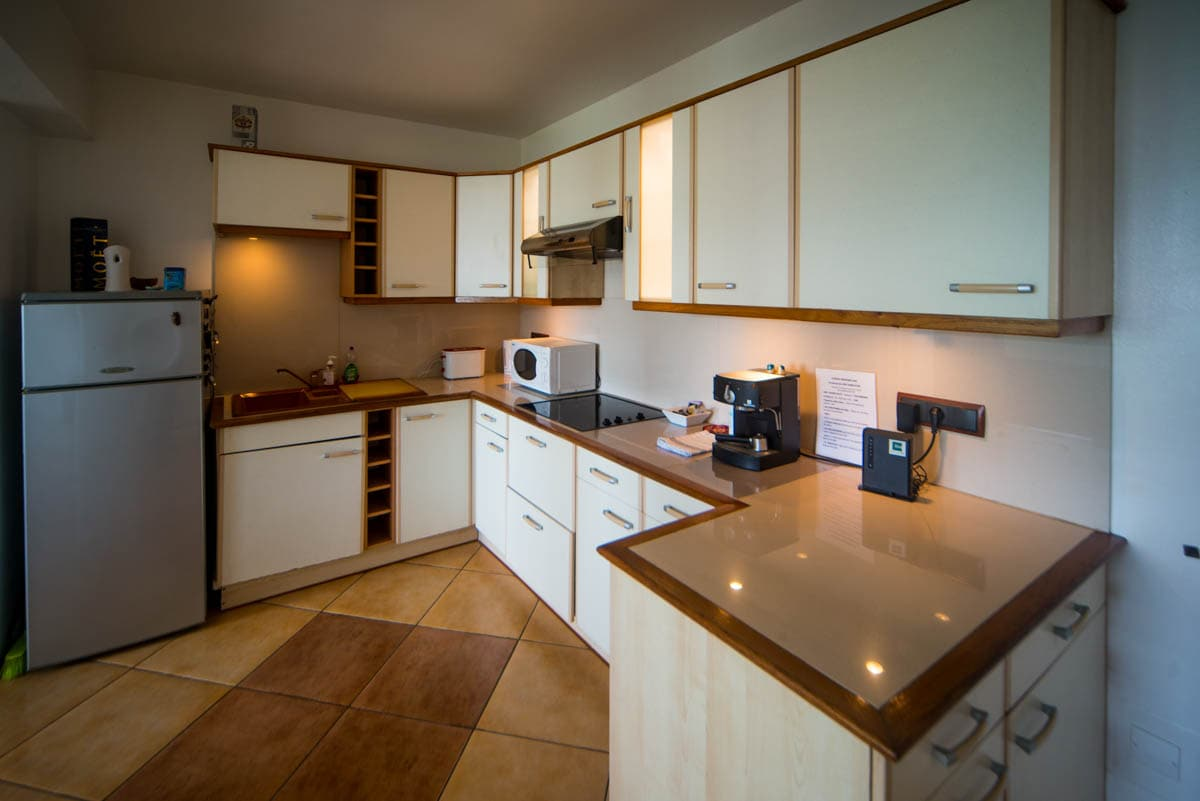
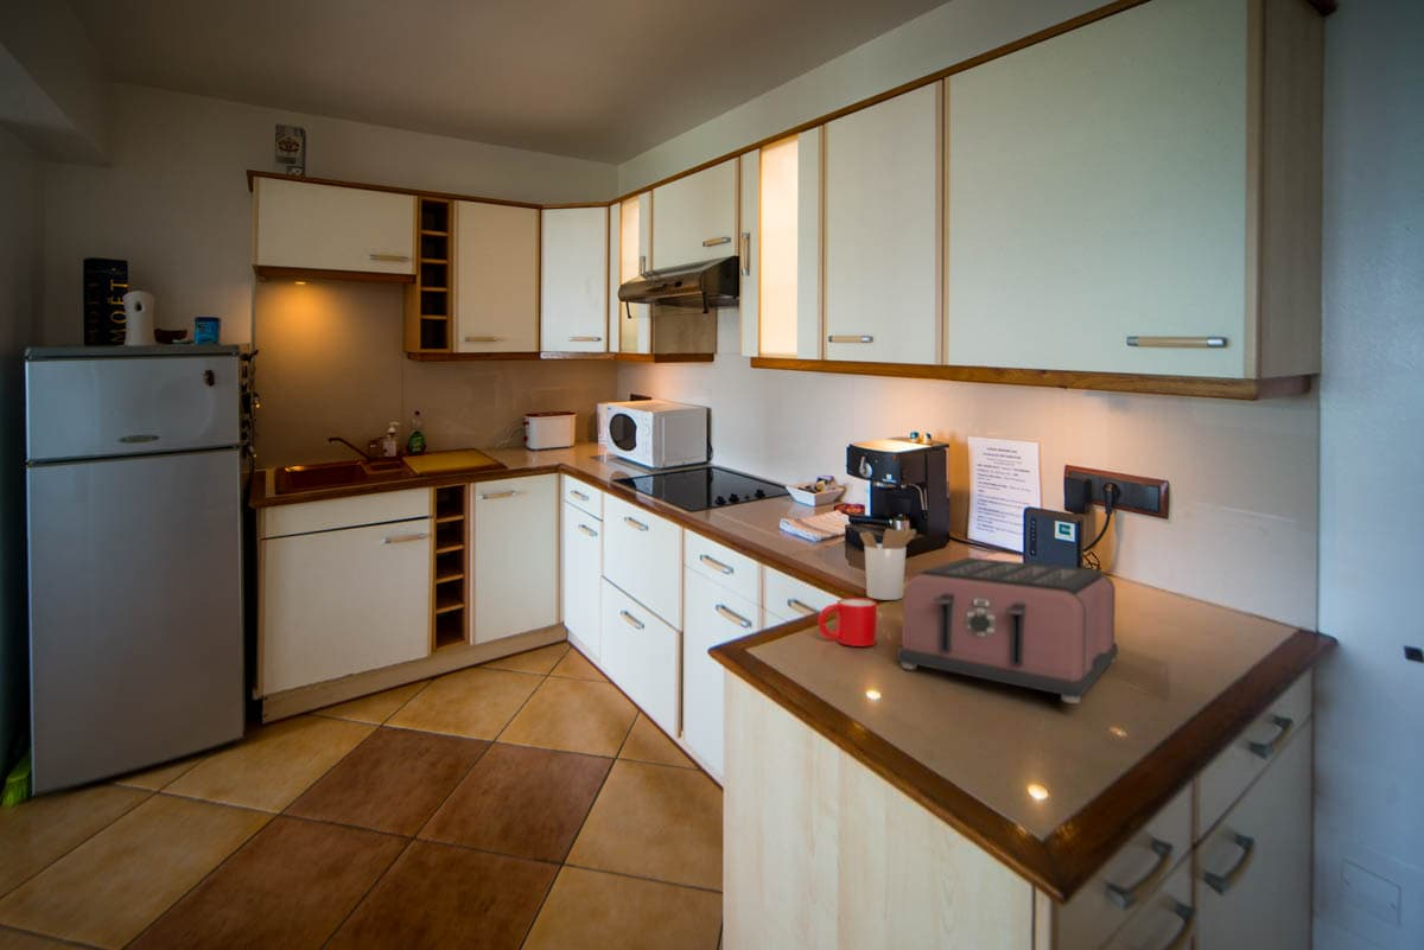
+ toaster [896,556,1119,704]
+ utensil holder [858,521,917,601]
+ mug [816,598,878,648]
